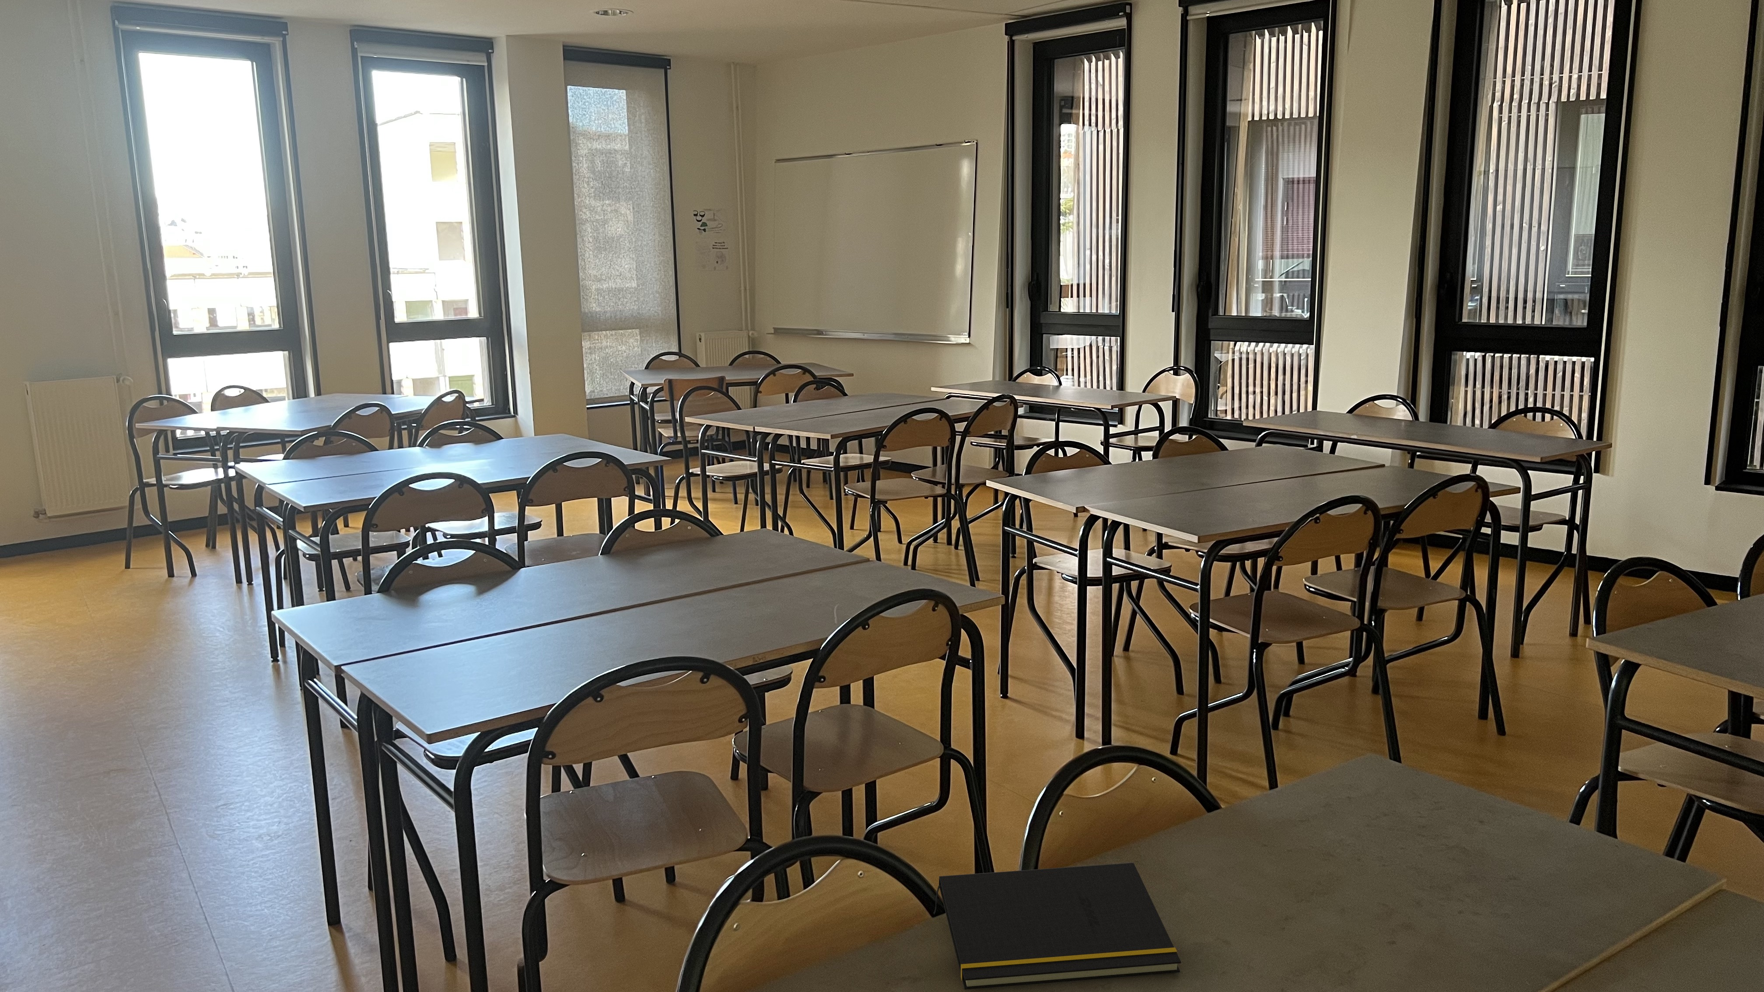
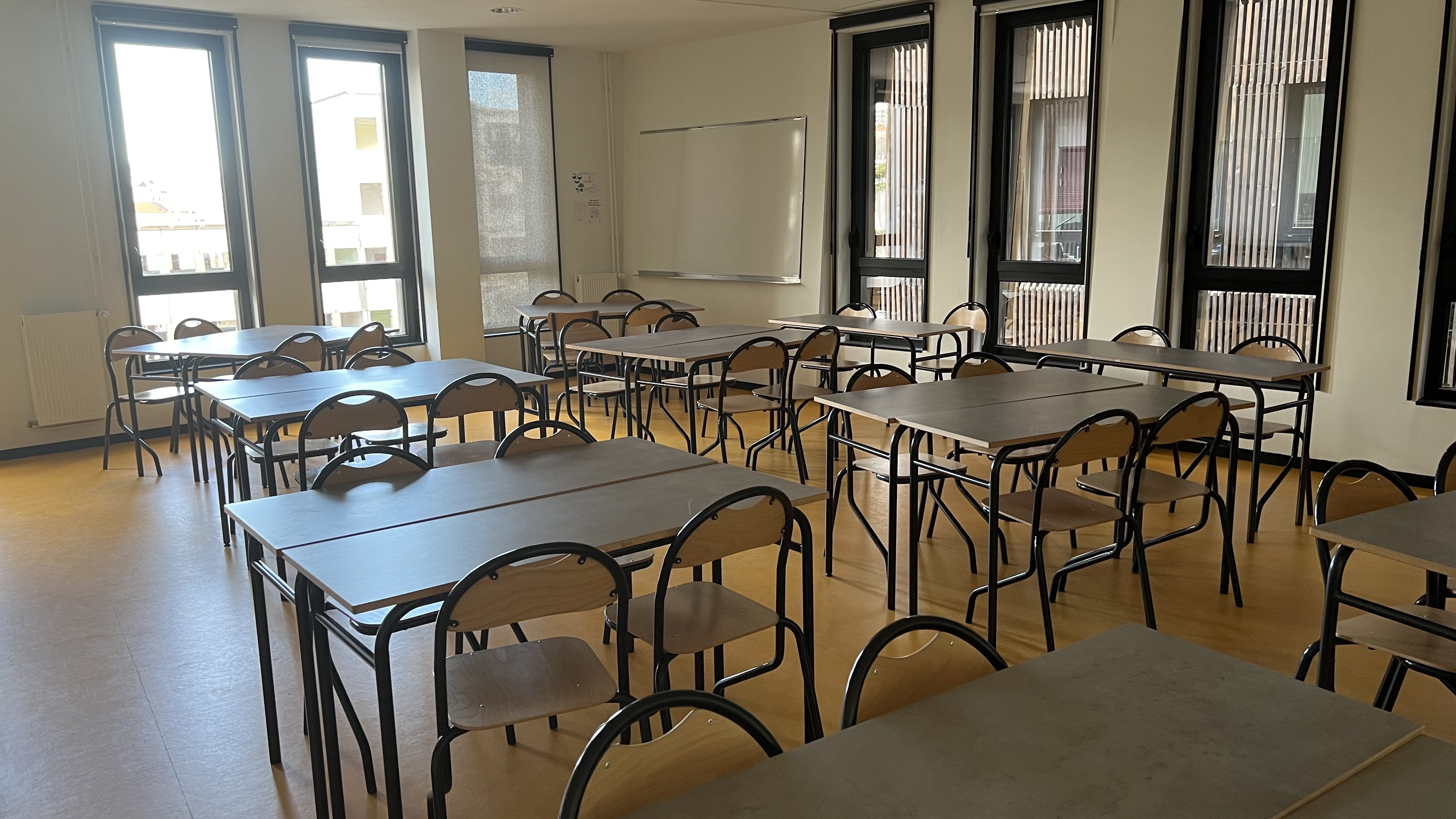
- notepad [933,862,1181,991]
